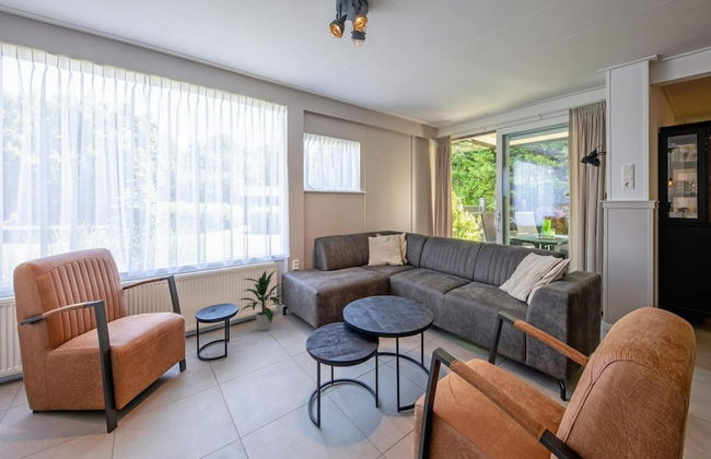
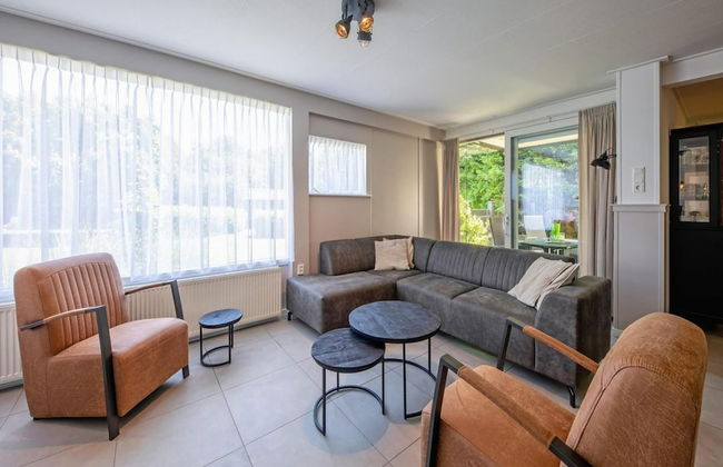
- indoor plant [237,269,284,332]
